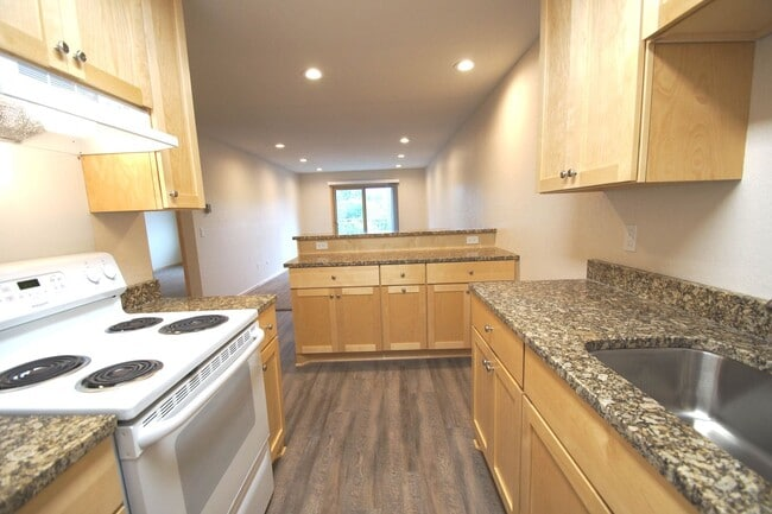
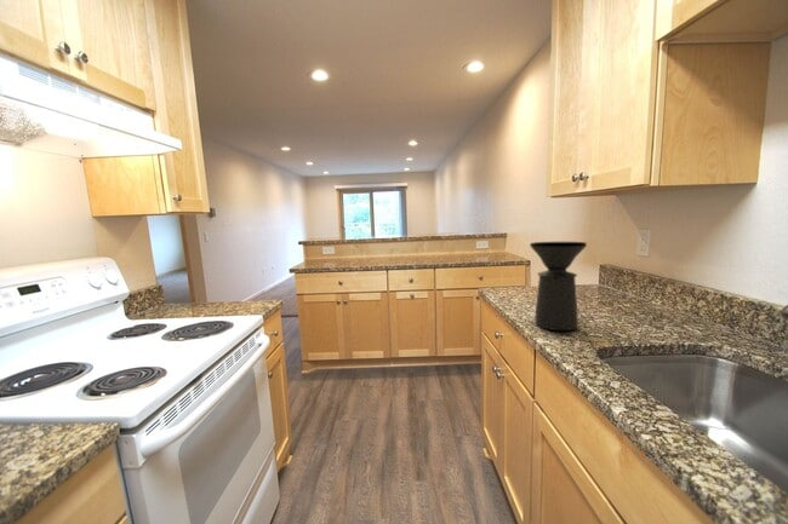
+ coffee maker [529,241,588,332]
